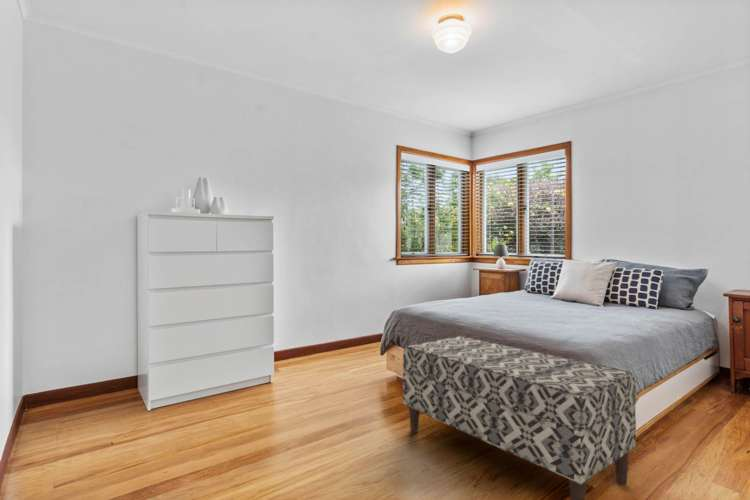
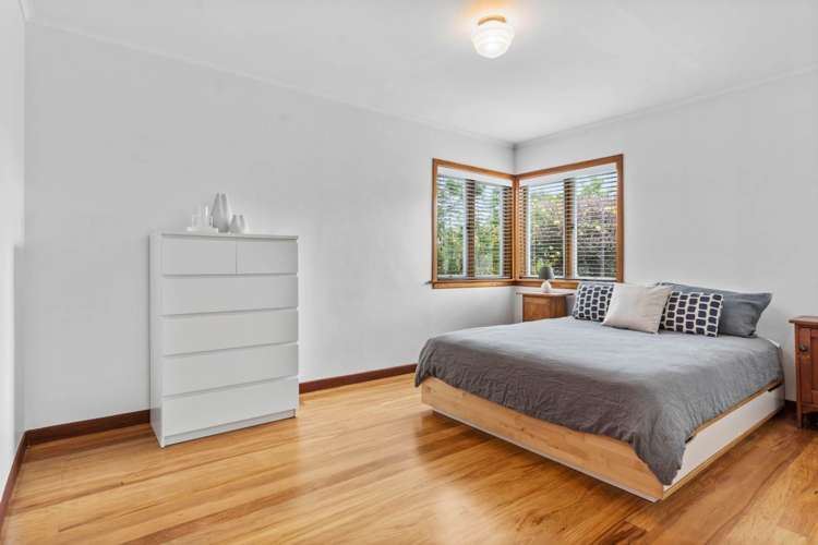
- bench [402,335,637,500]
